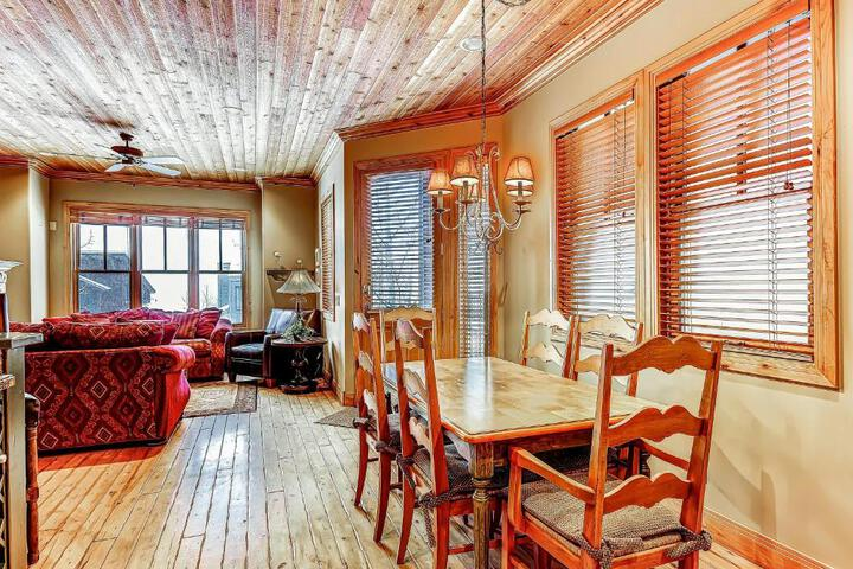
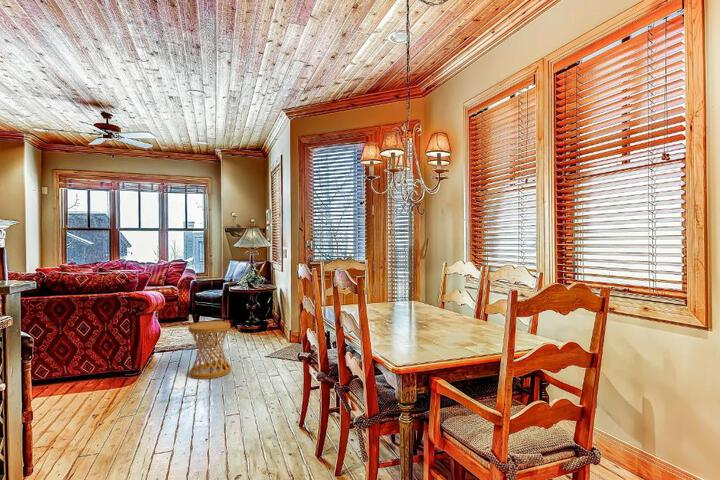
+ side table [188,320,232,380]
